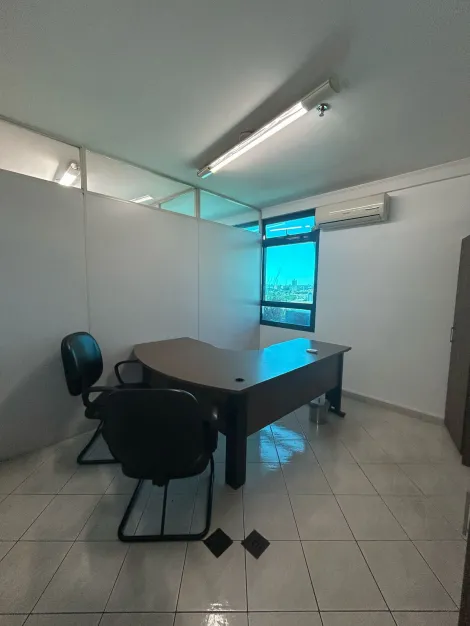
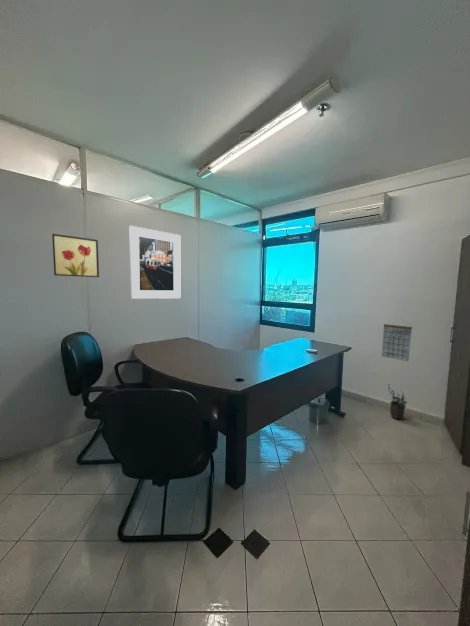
+ wall art [51,233,100,278]
+ calendar [381,317,413,362]
+ potted plant [387,384,408,420]
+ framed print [128,225,181,300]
